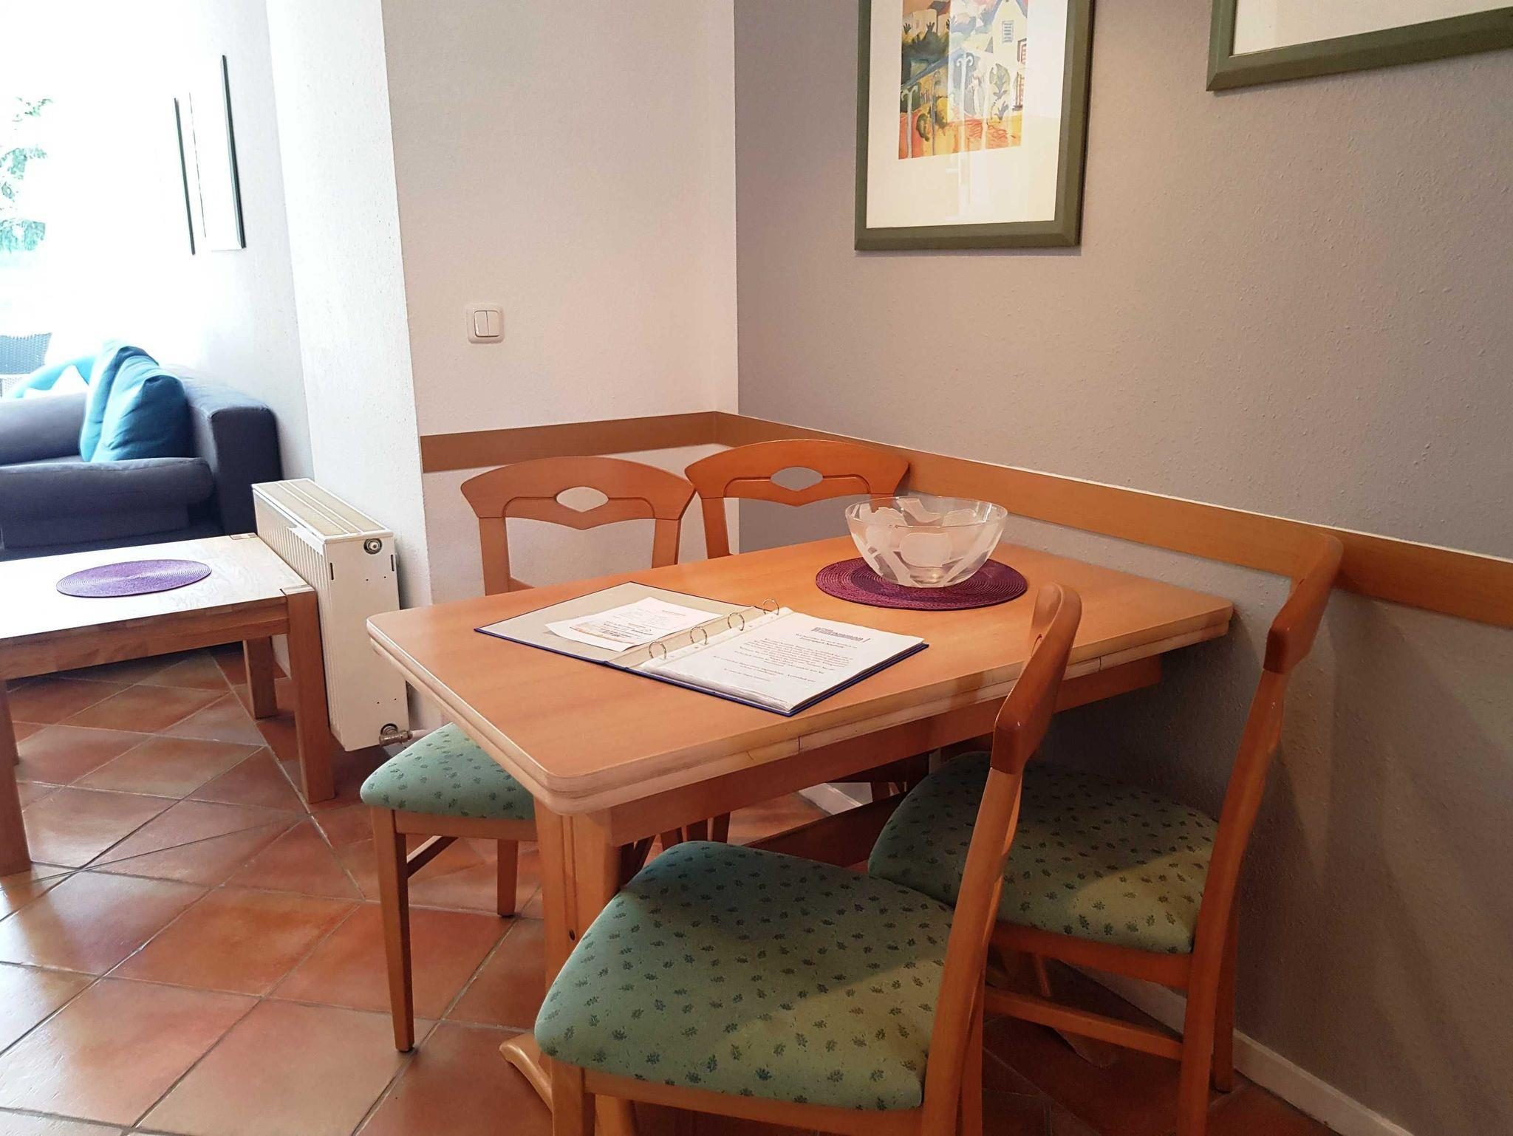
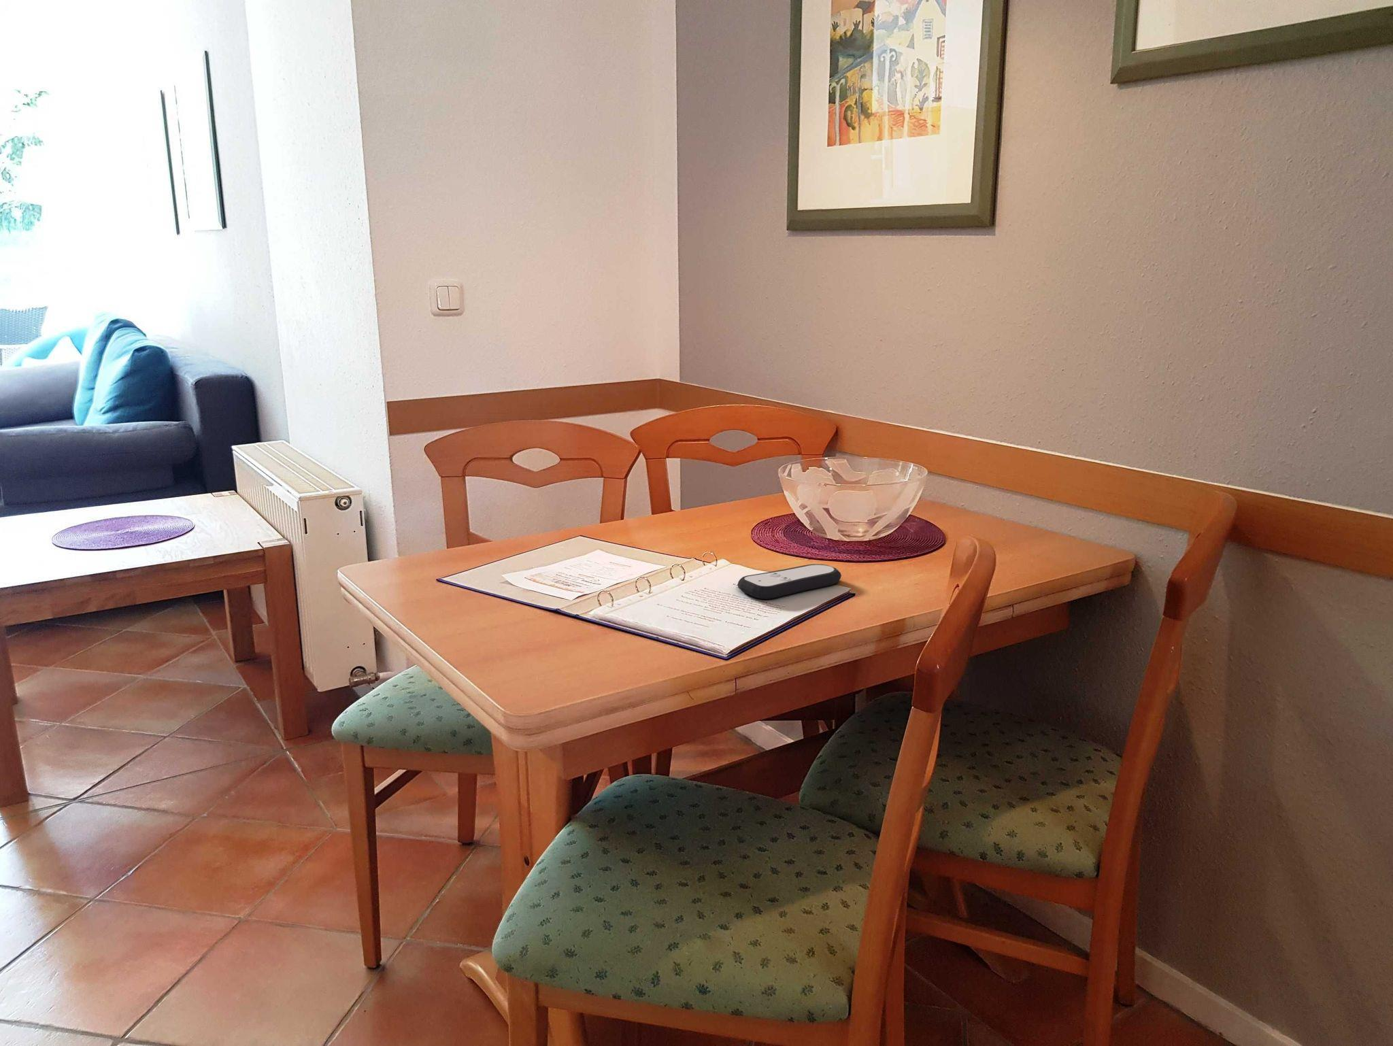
+ remote control [737,564,842,600]
